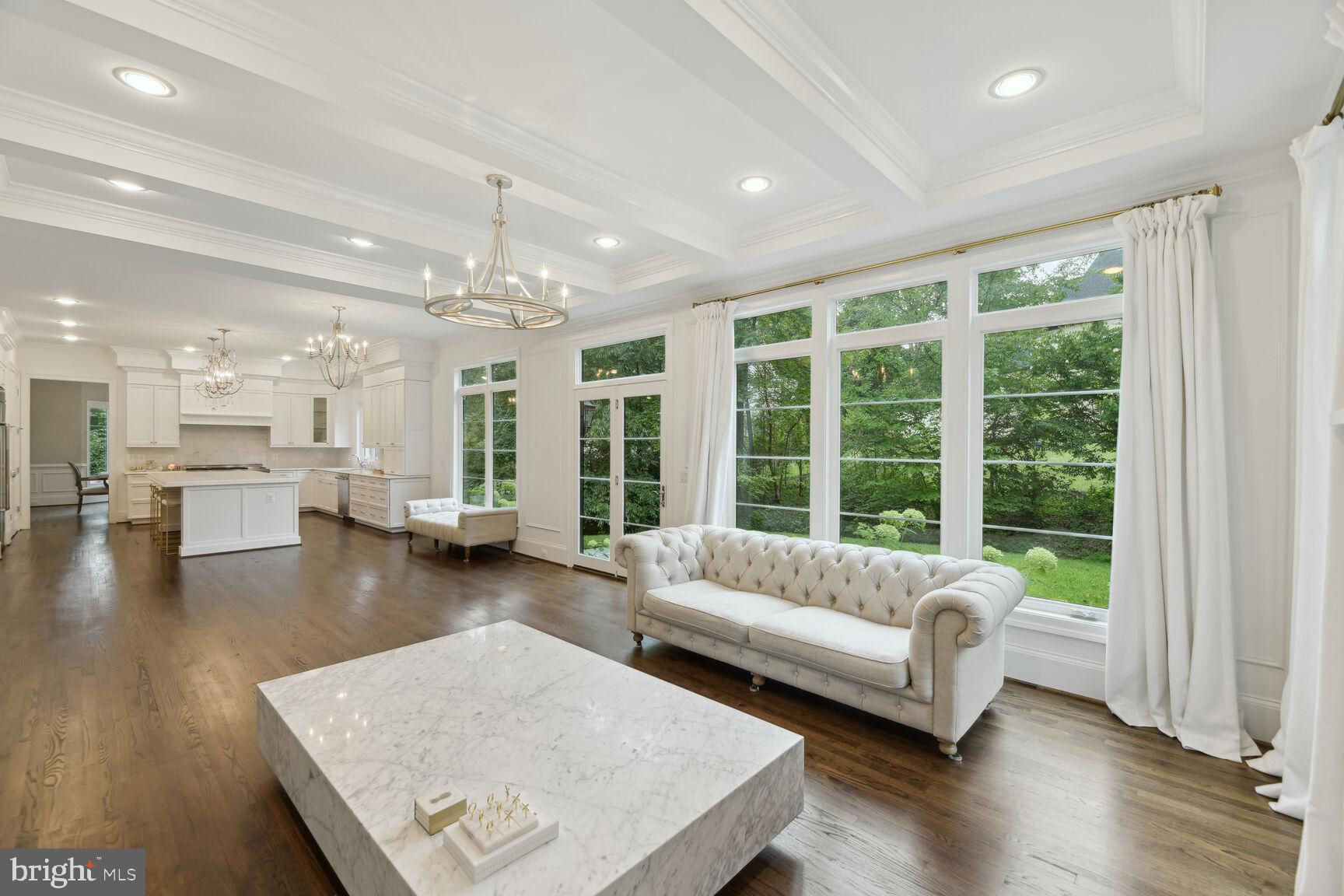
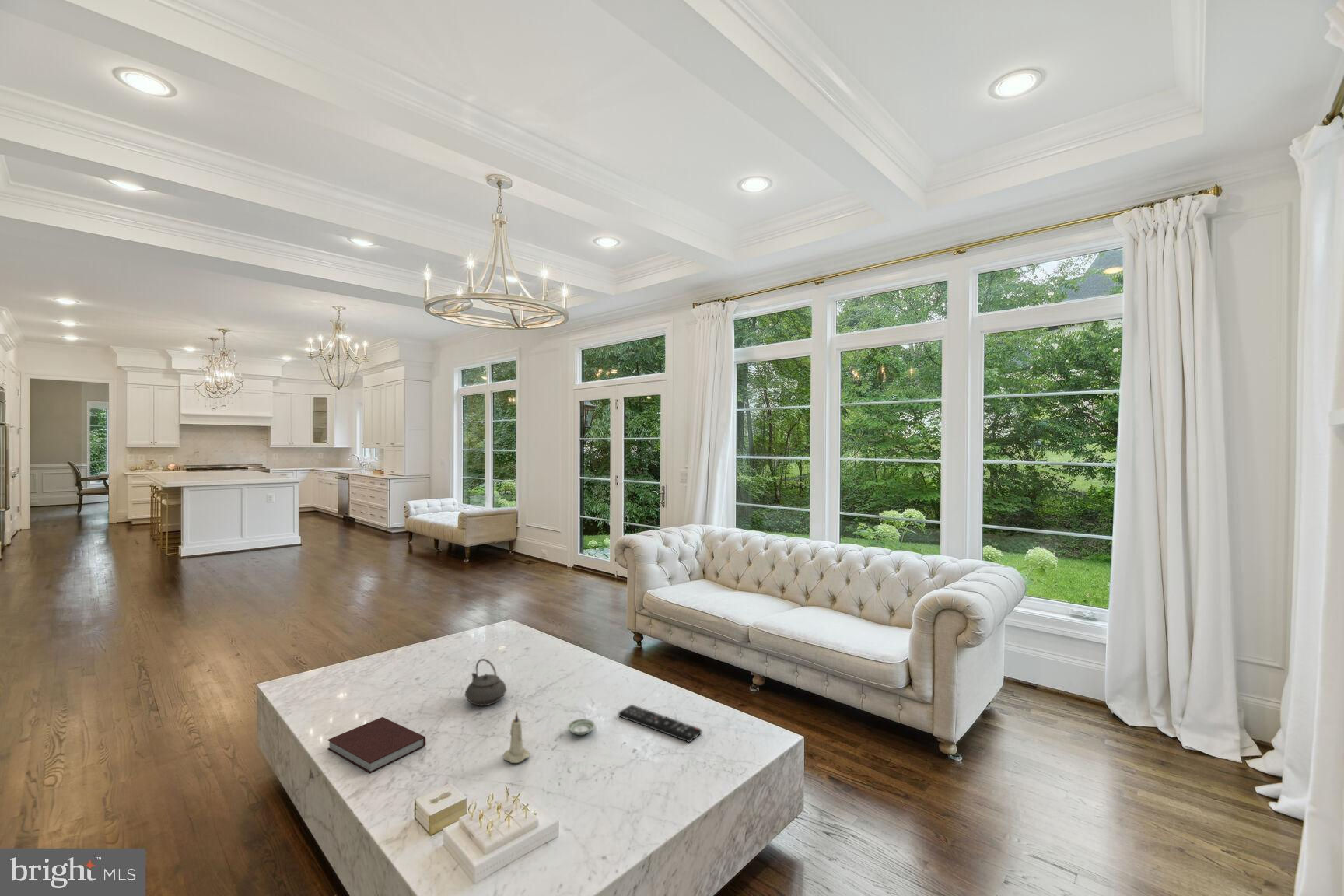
+ remote control [618,704,702,744]
+ notebook [327,716,426,774]
+ saucer [567,718,596,736]
+ candle [502,711,530,764]
+ teapot [464,658,507,706]
